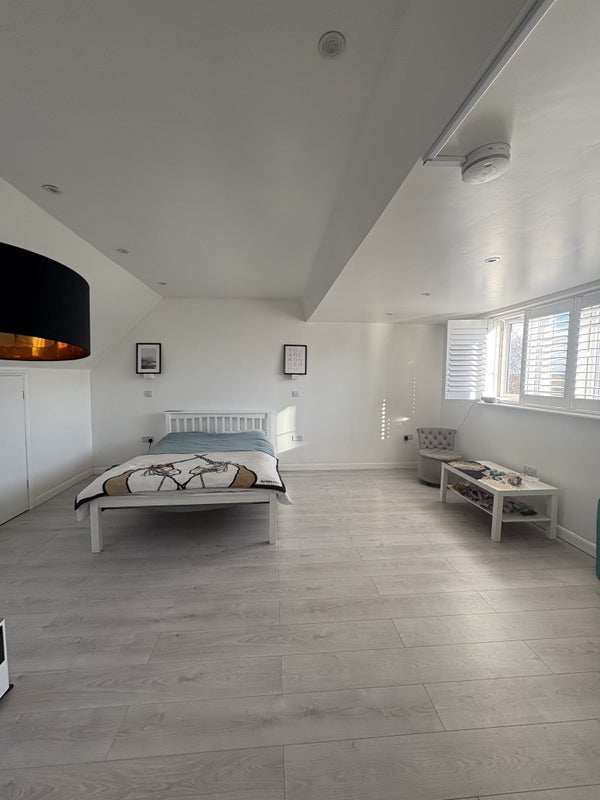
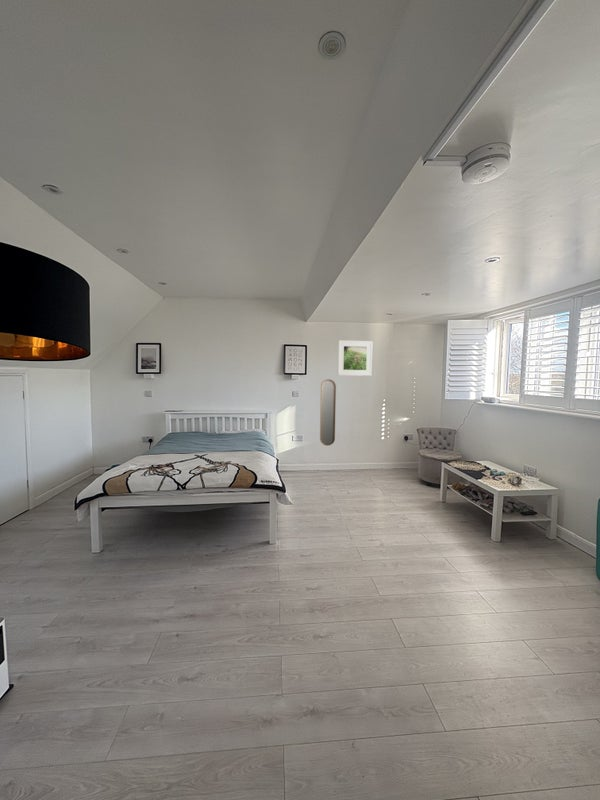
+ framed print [337,340,373,377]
+ home mirror [319,378,337,447]
